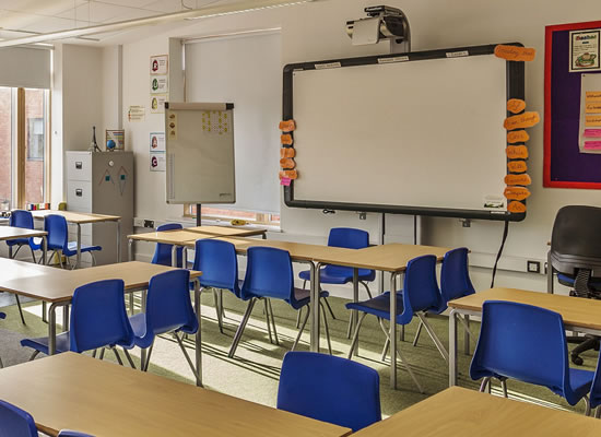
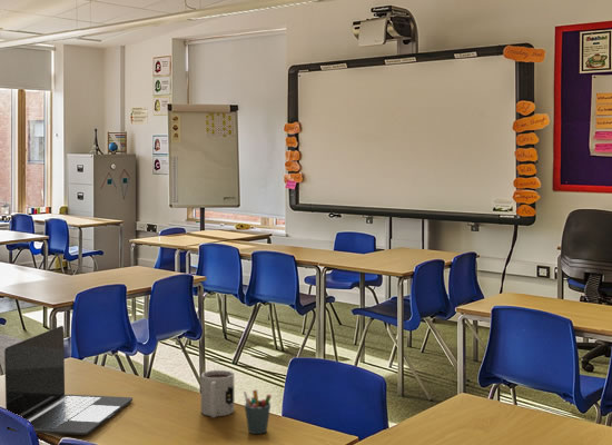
+ laptop [3,325,134,436]
+ mug [199,369,235,418]
+ pen holder [243,388,273,435]
